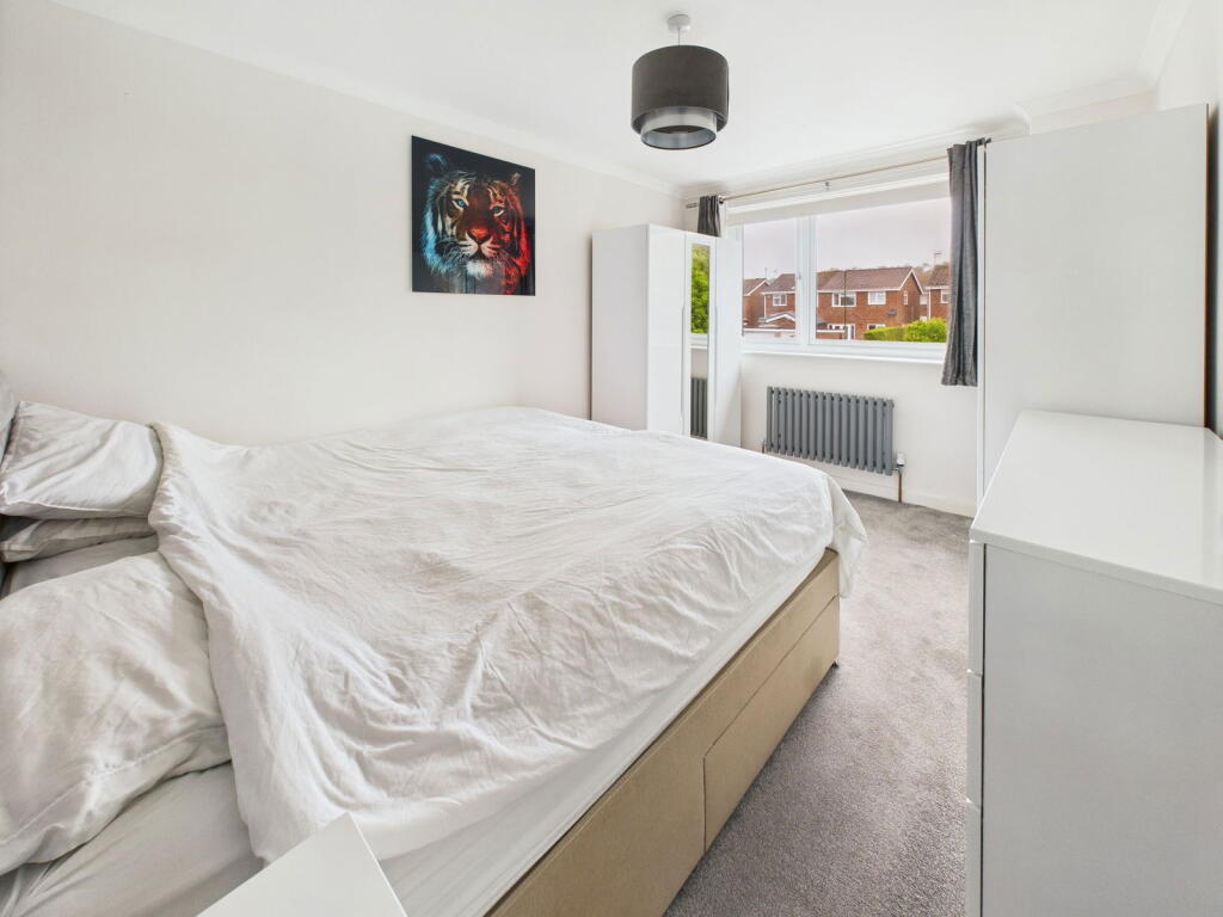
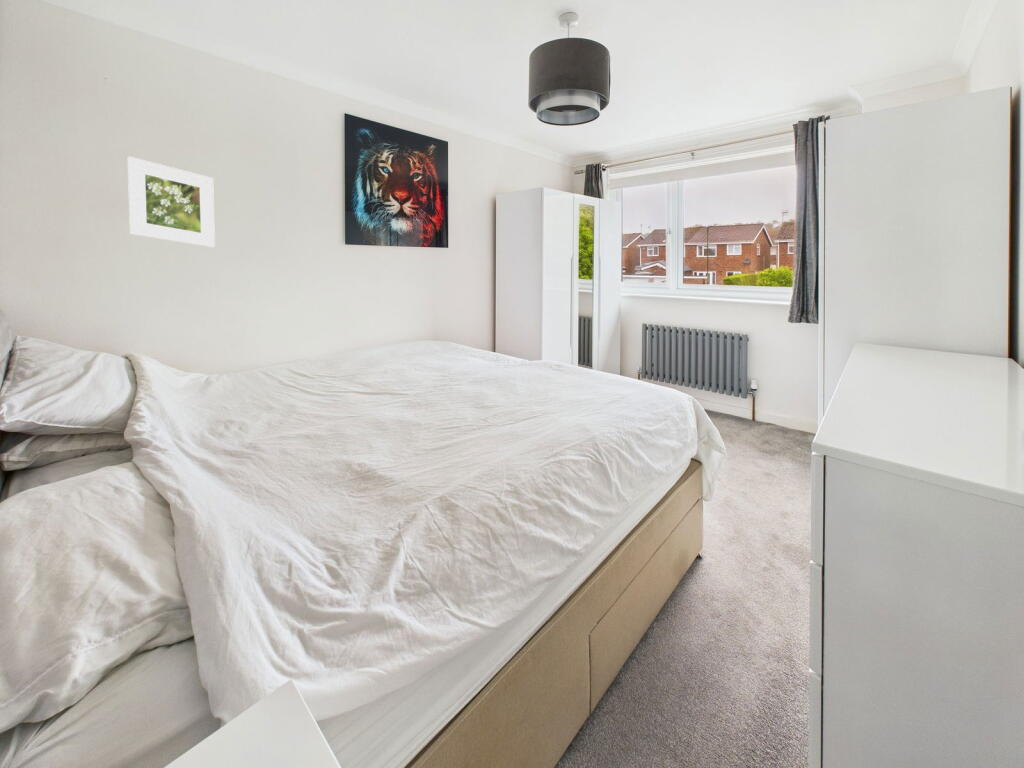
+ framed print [127,156,216,249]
